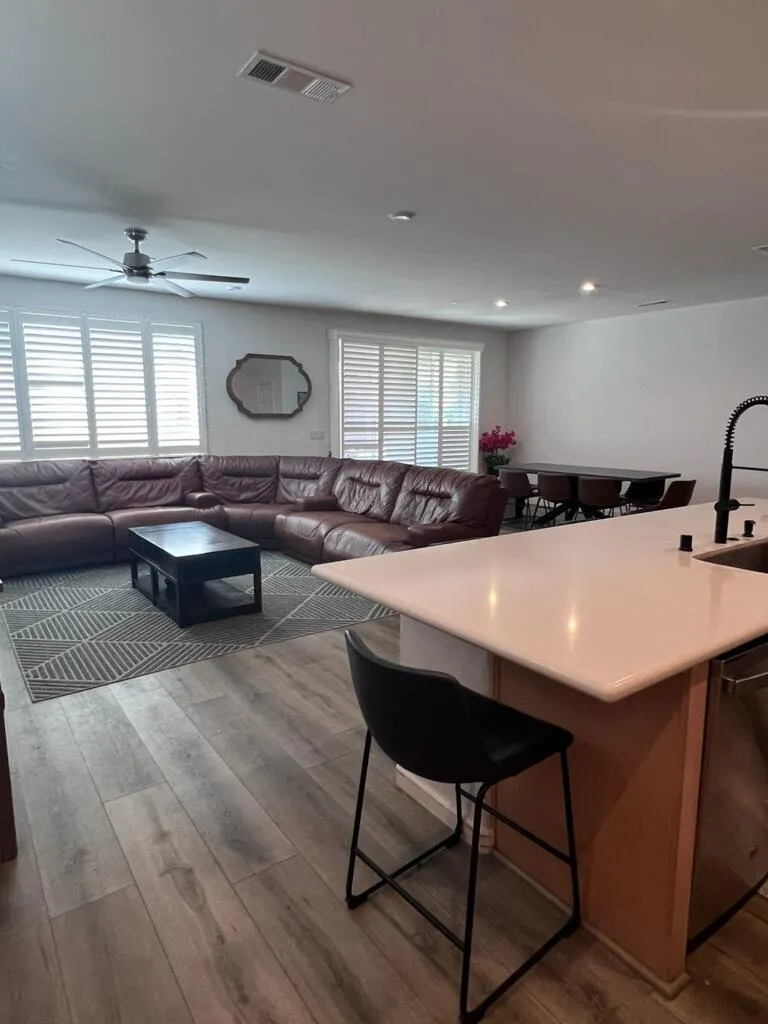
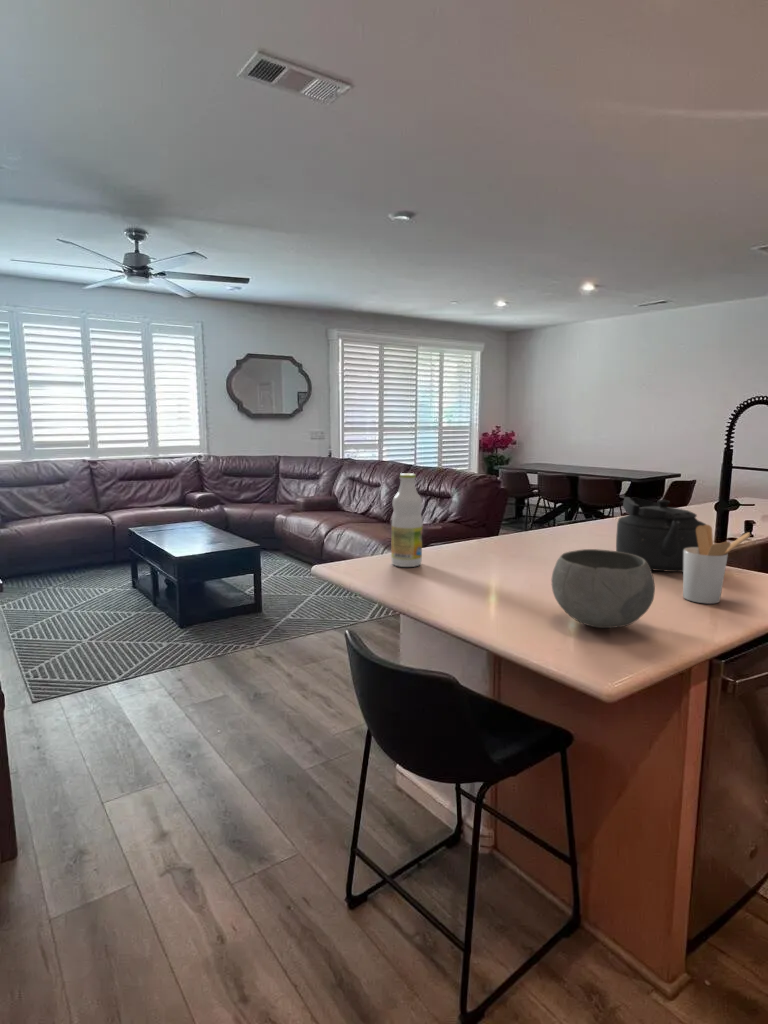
+ bottle [390,472,423,568]
+ bowl [550,548,656,629]
+ kettle [615,496,708,573]
+ utensil holder [682,524,752,605]
